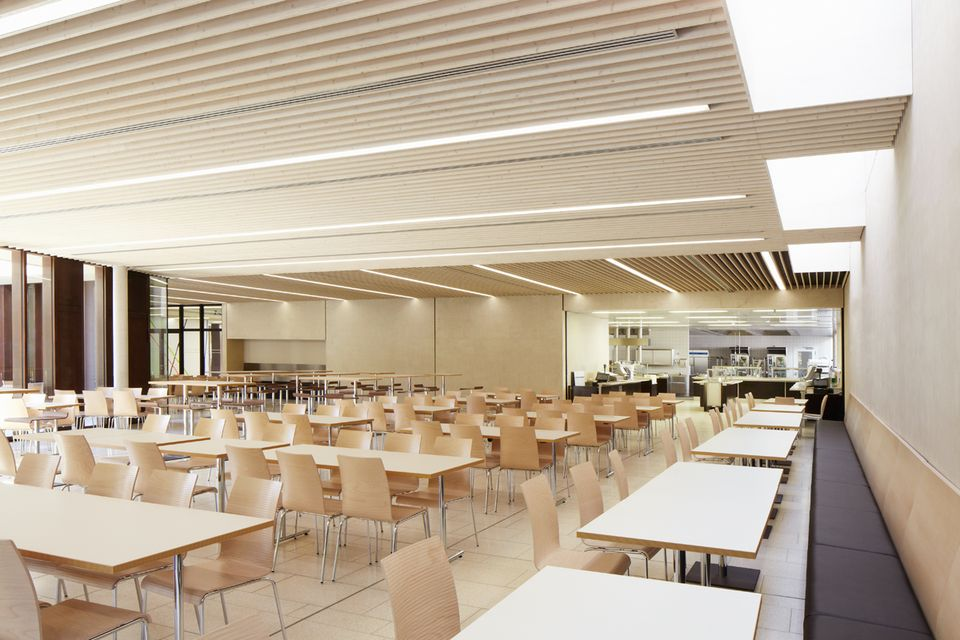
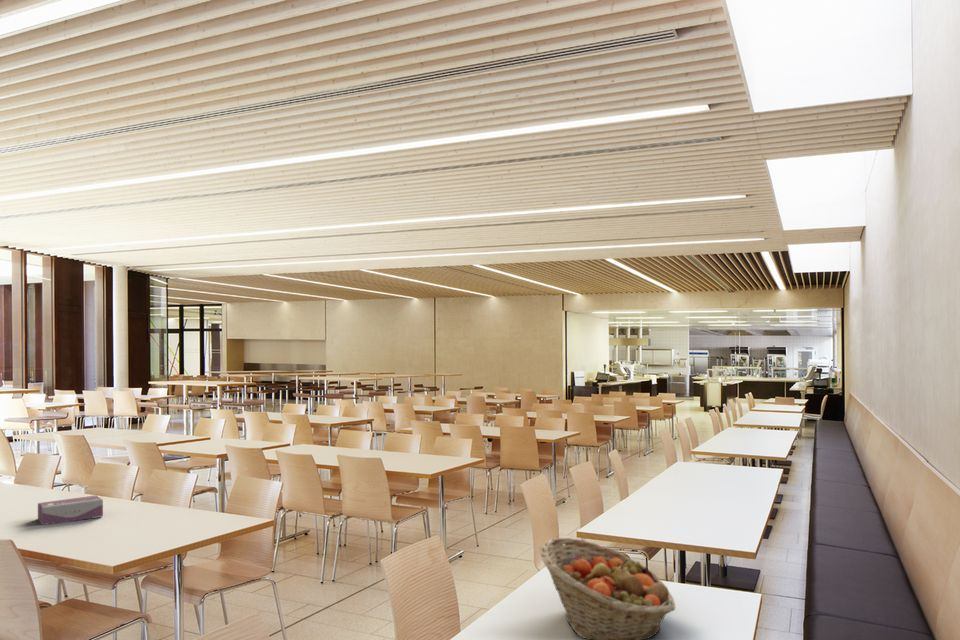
+ tissue box [37,494,104,526]
+ fruit basket [539,537,676,640]
